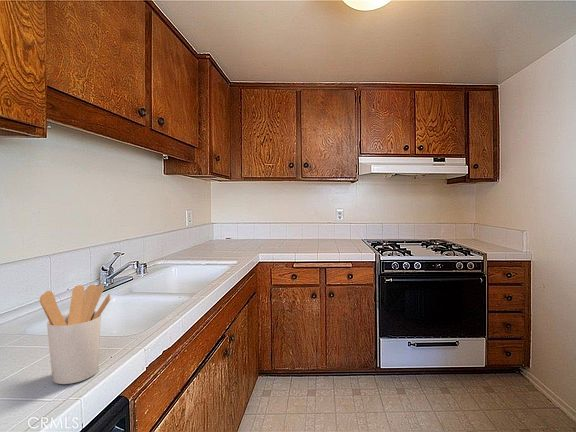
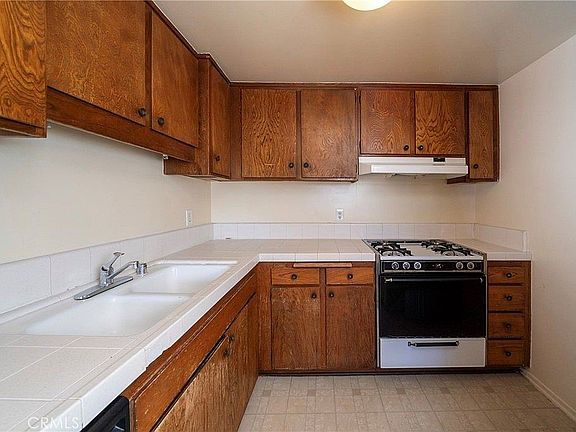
- utensil holder [39,284,112,385]
